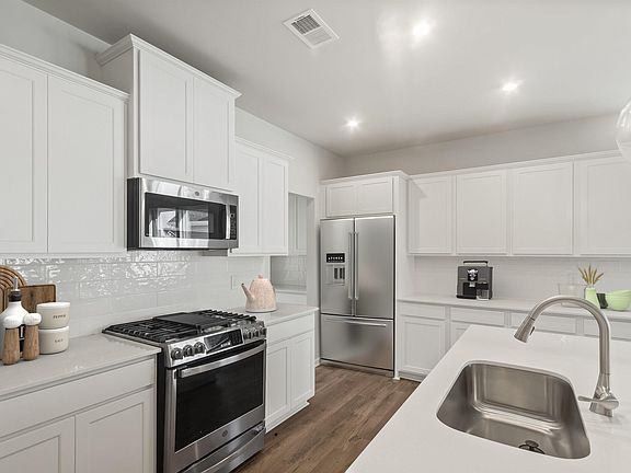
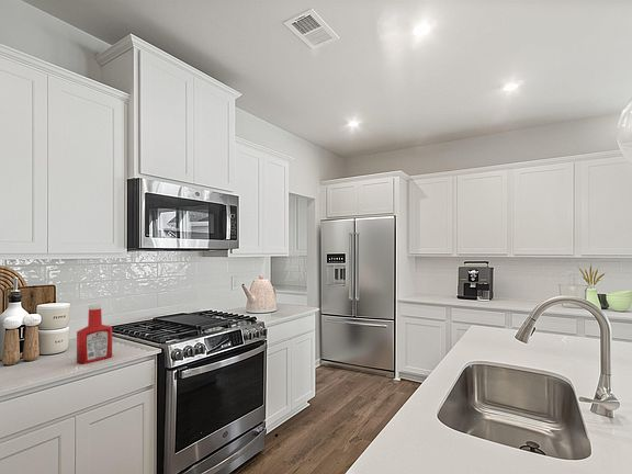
+ soap bottle [76,303,113,365]
